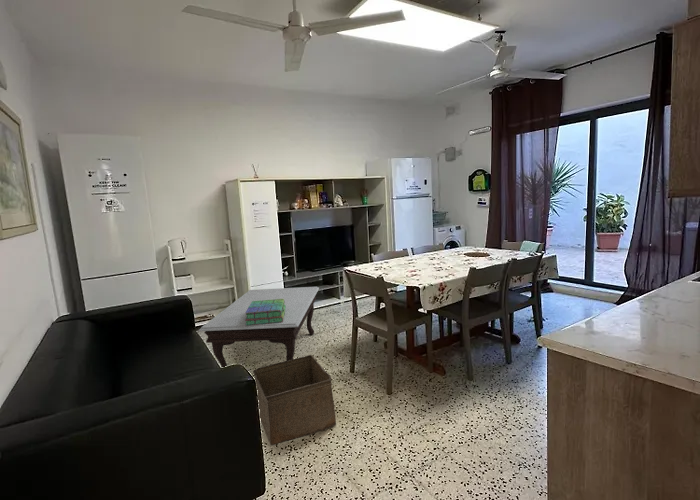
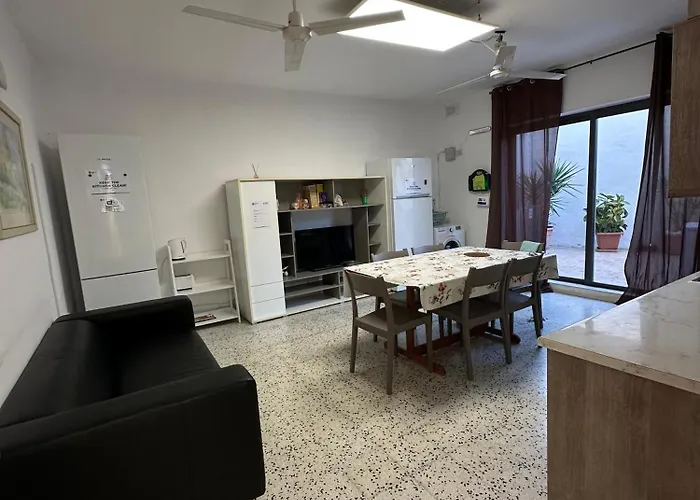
- stack of books [245,299,286,326]
- storage bin [252,354,337,447]
- coffee table [197,286,320,368]
